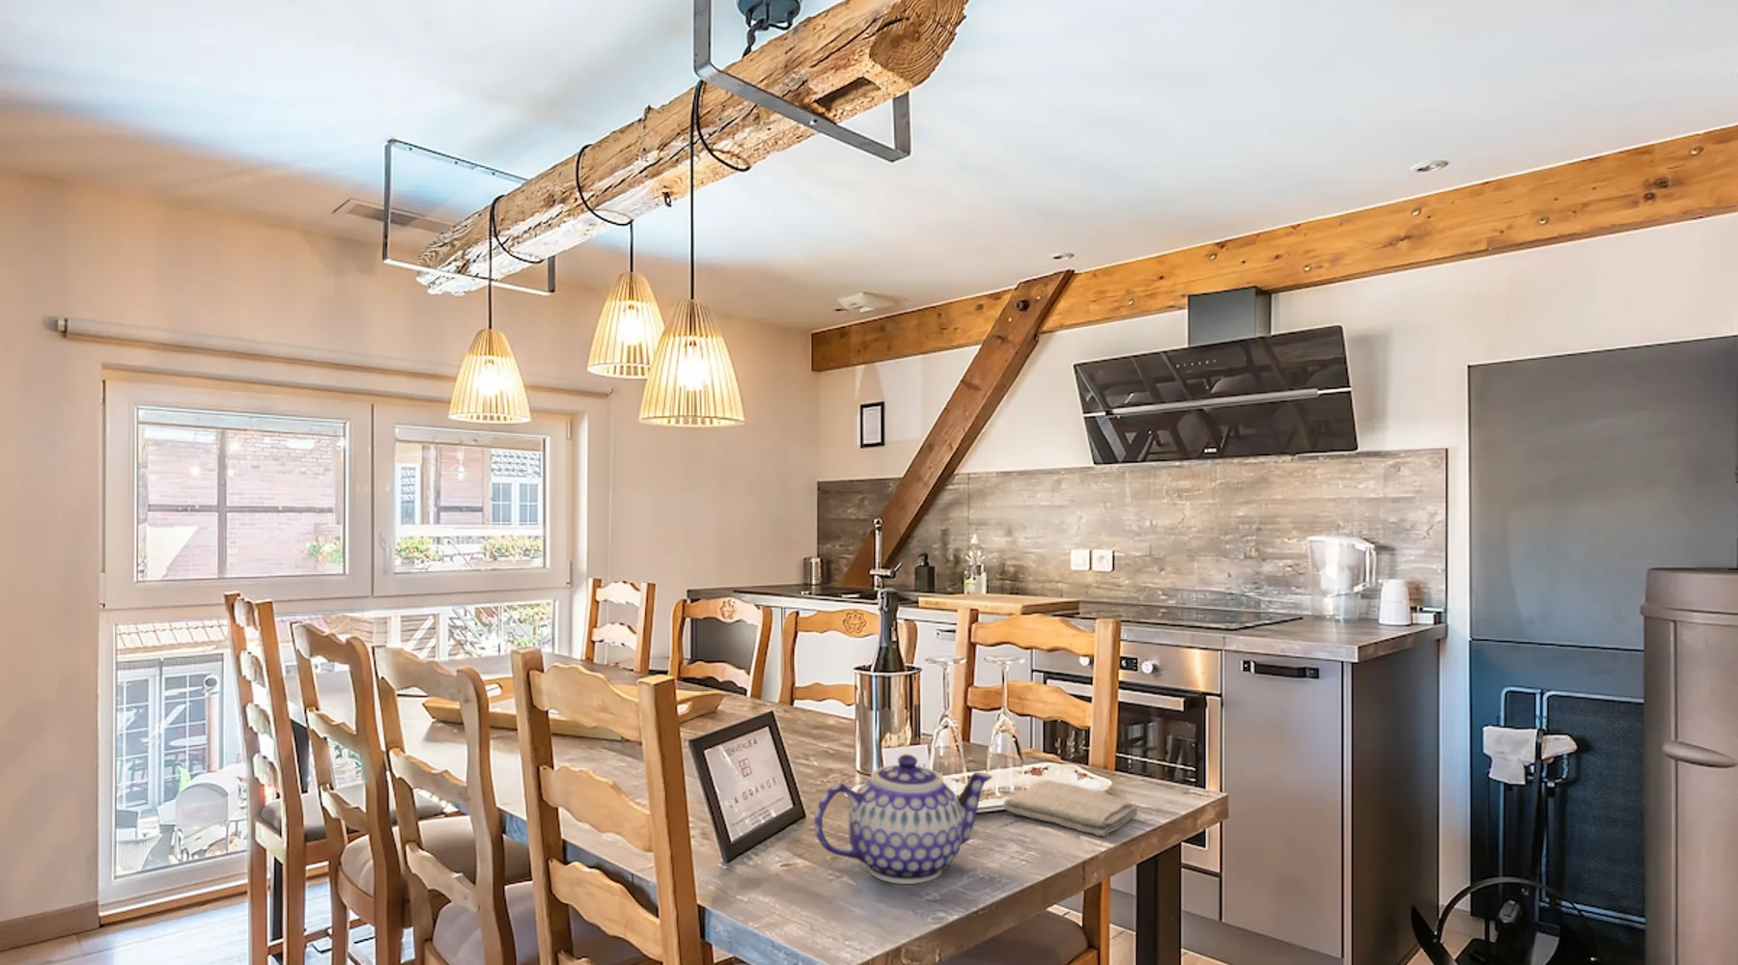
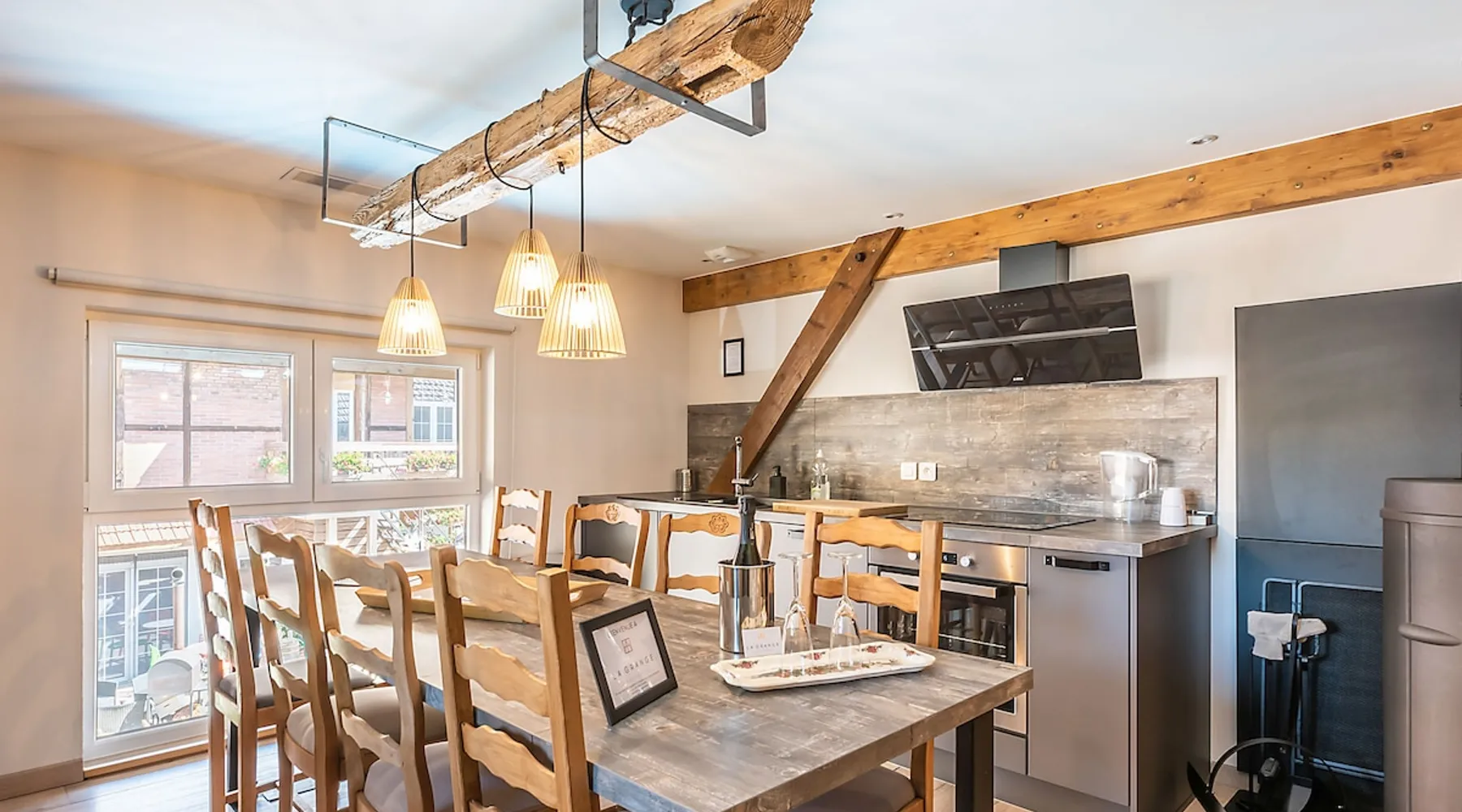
- washcloth [1003,778,1139,838]
- teapot [813,753,994,885]
